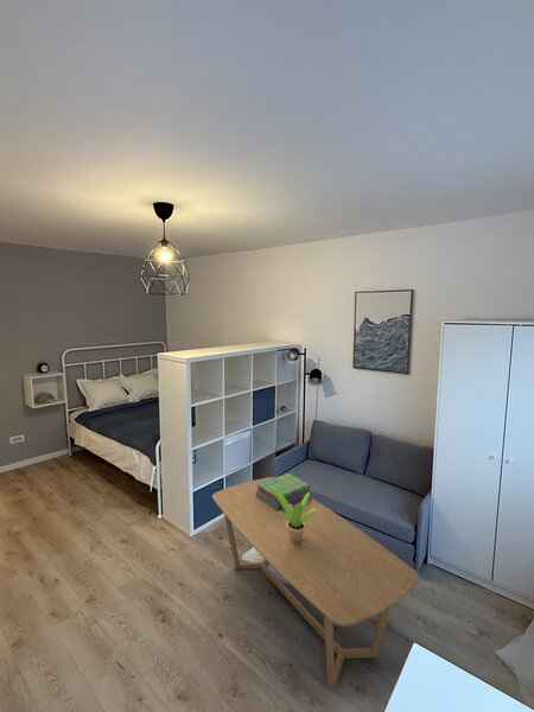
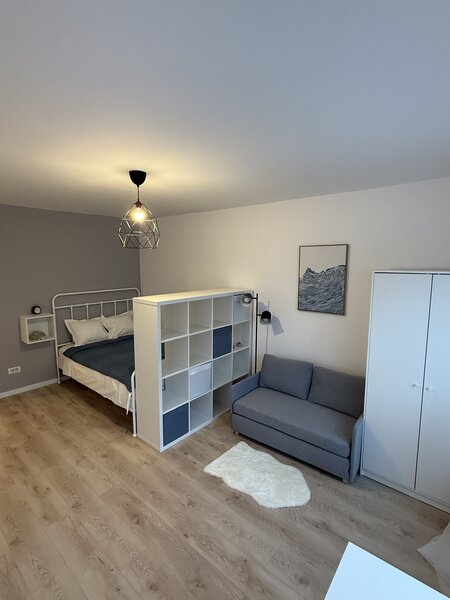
- potted plant [268,485,318,542]
- coffee table [211,476,421,691]
- stack of books [255,472,313,510]
